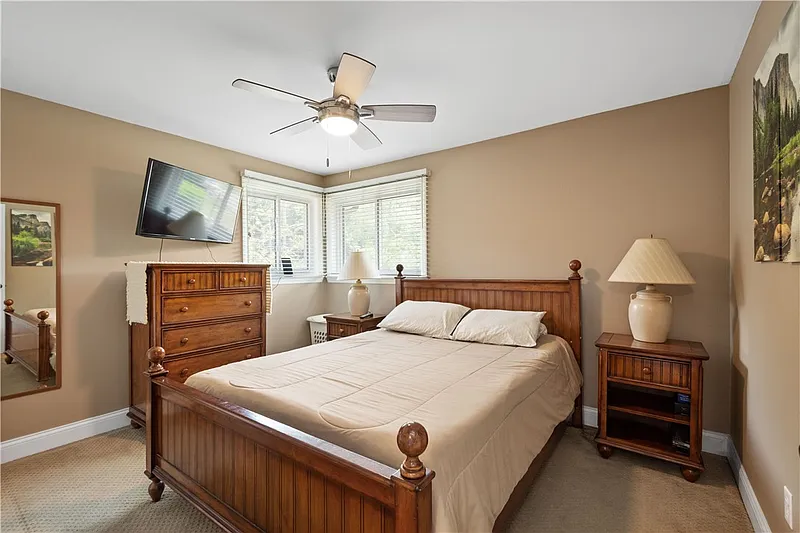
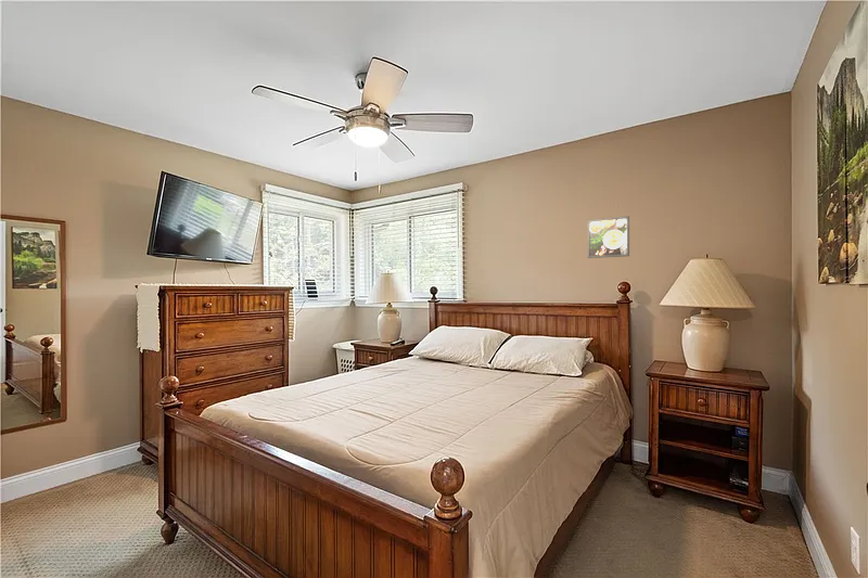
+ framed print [587,215,630,259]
